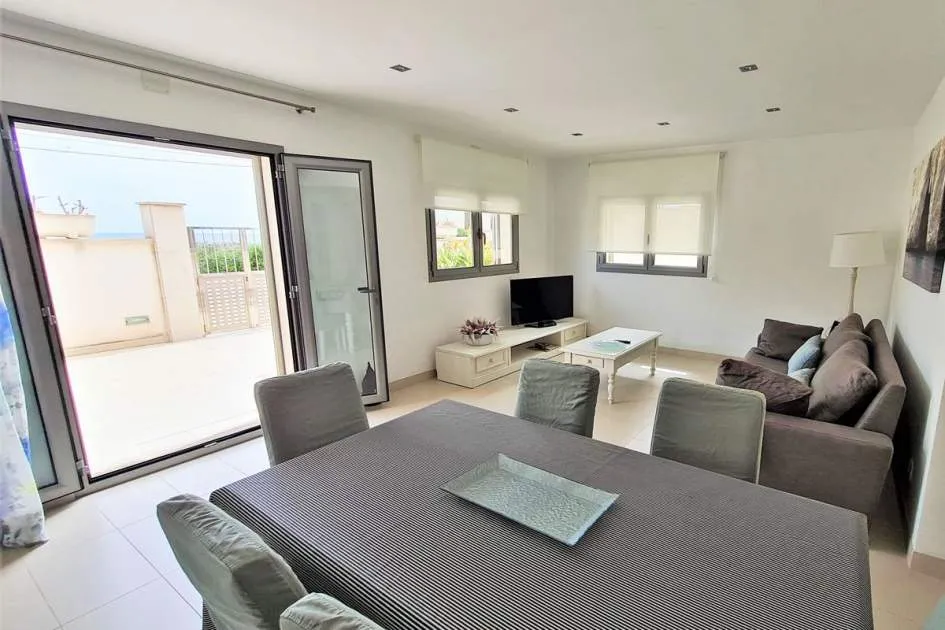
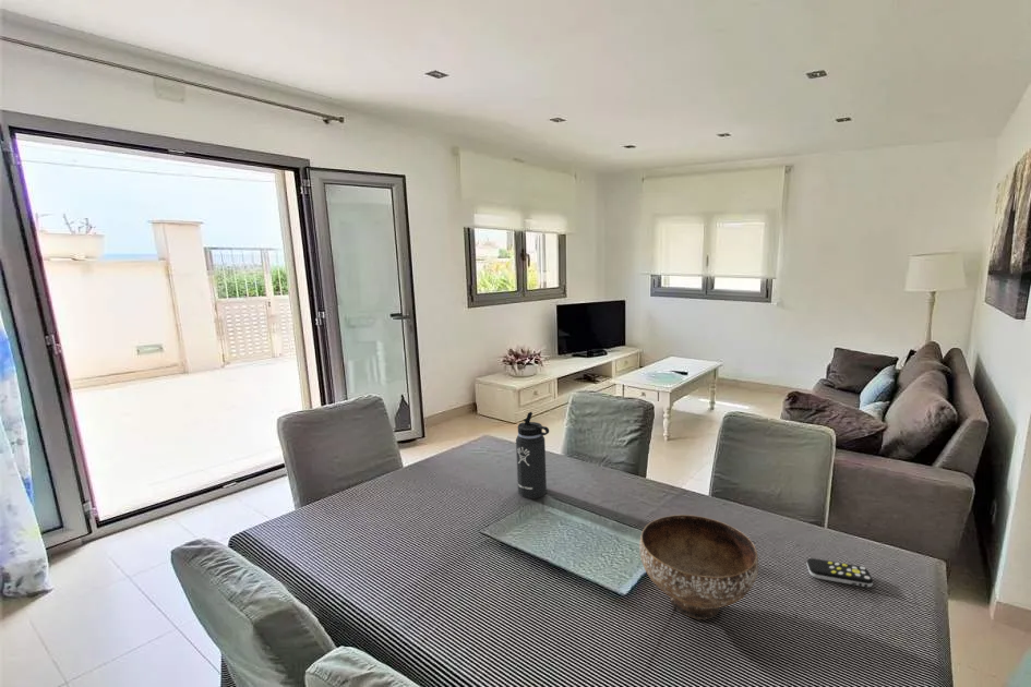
+ thermos bottle [515,411,550,499]
+ bowl [638,514,759,620]
+ remote control [806,557,874,588]
